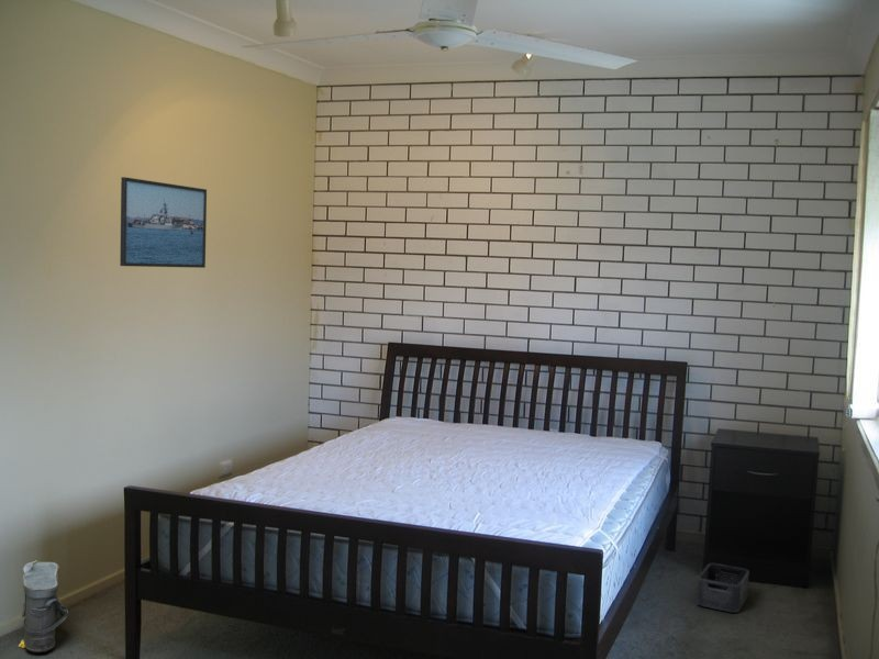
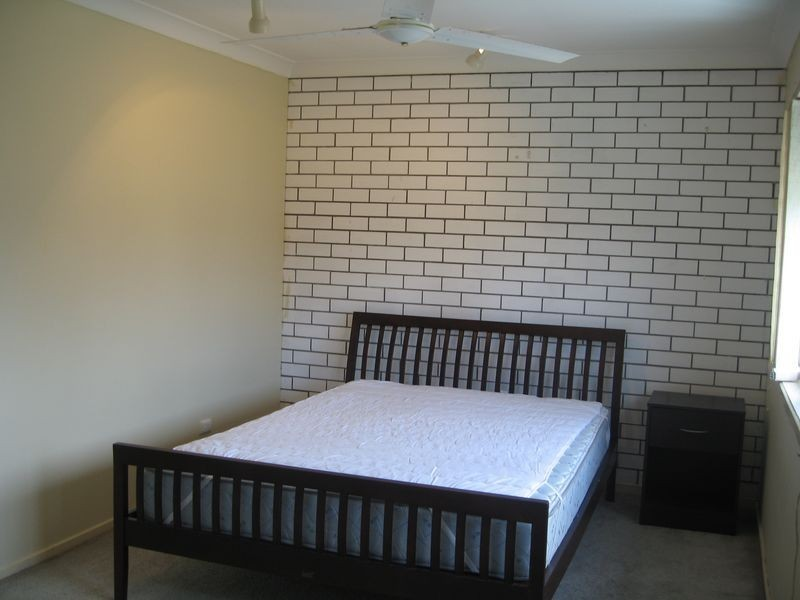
- bag [18,559,69,654]
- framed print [119,176,208,269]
- storage bin [696,562,750,613]
